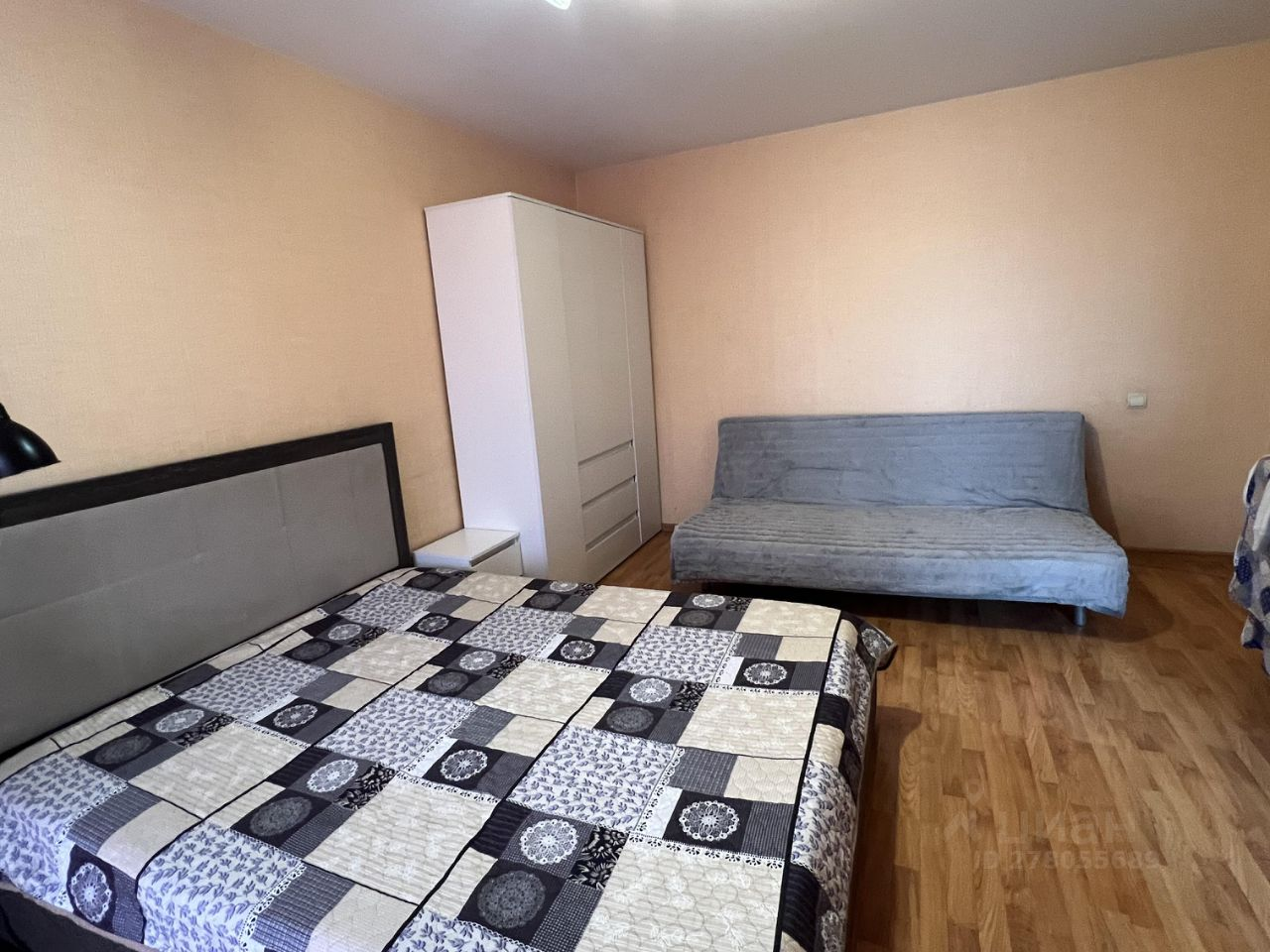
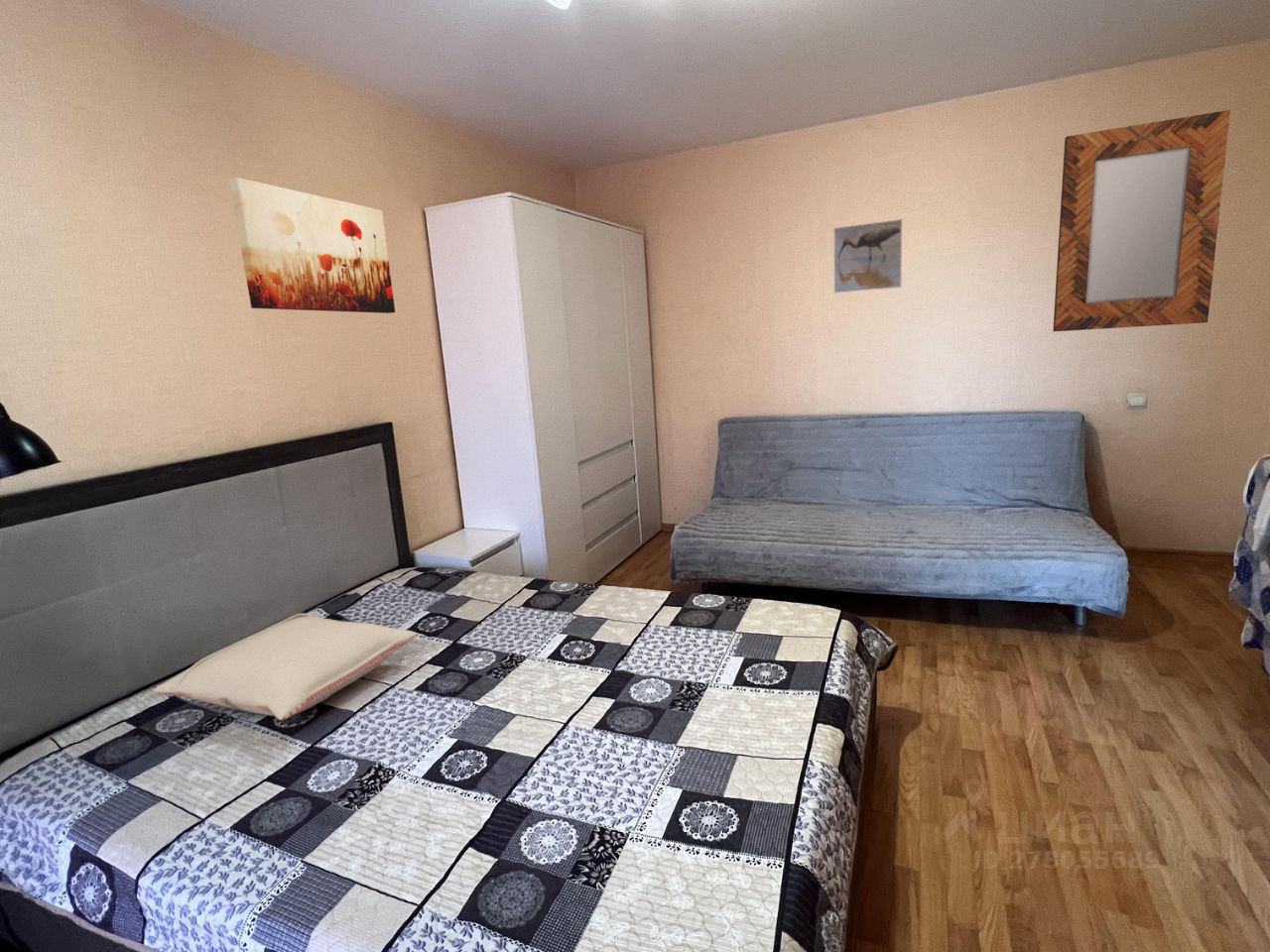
+ home mirror [1052,109,1231,332]
+ wall art [228,177,396,314]
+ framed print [832,218,904,295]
+ pillow [152,612,419,721]
